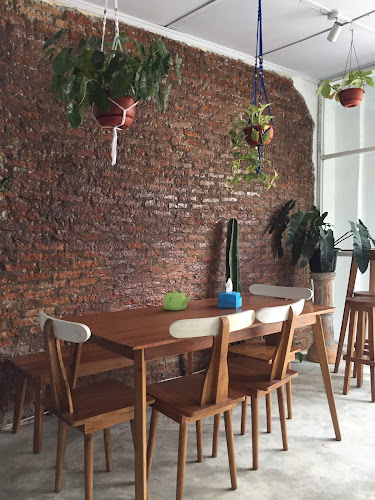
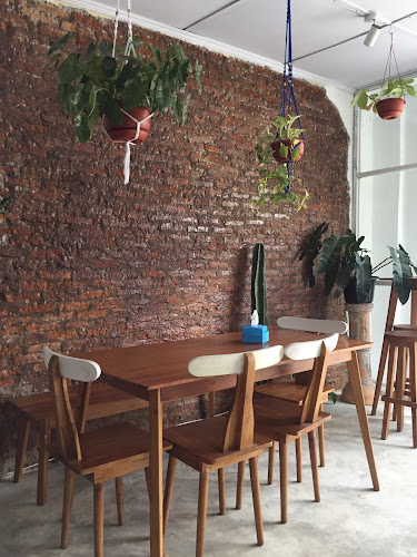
- teapot [162,289,191,311]
